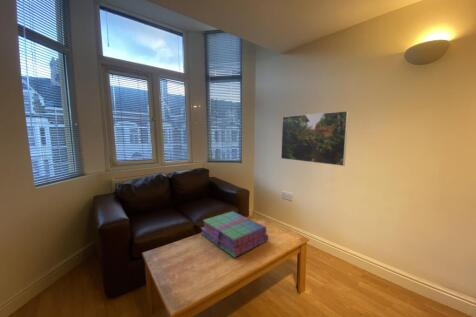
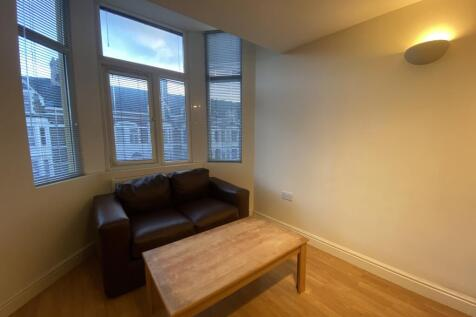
- books [200,210,269,258]
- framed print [280,110,349,167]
